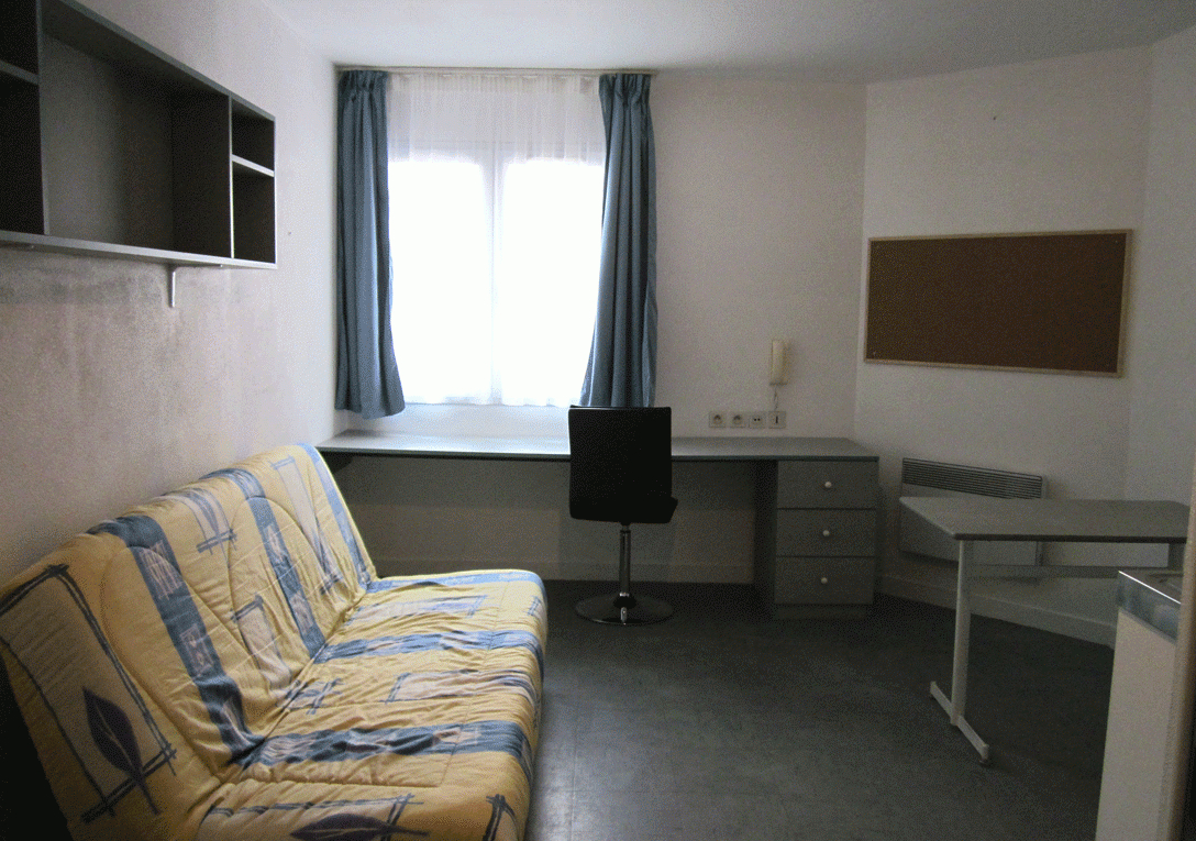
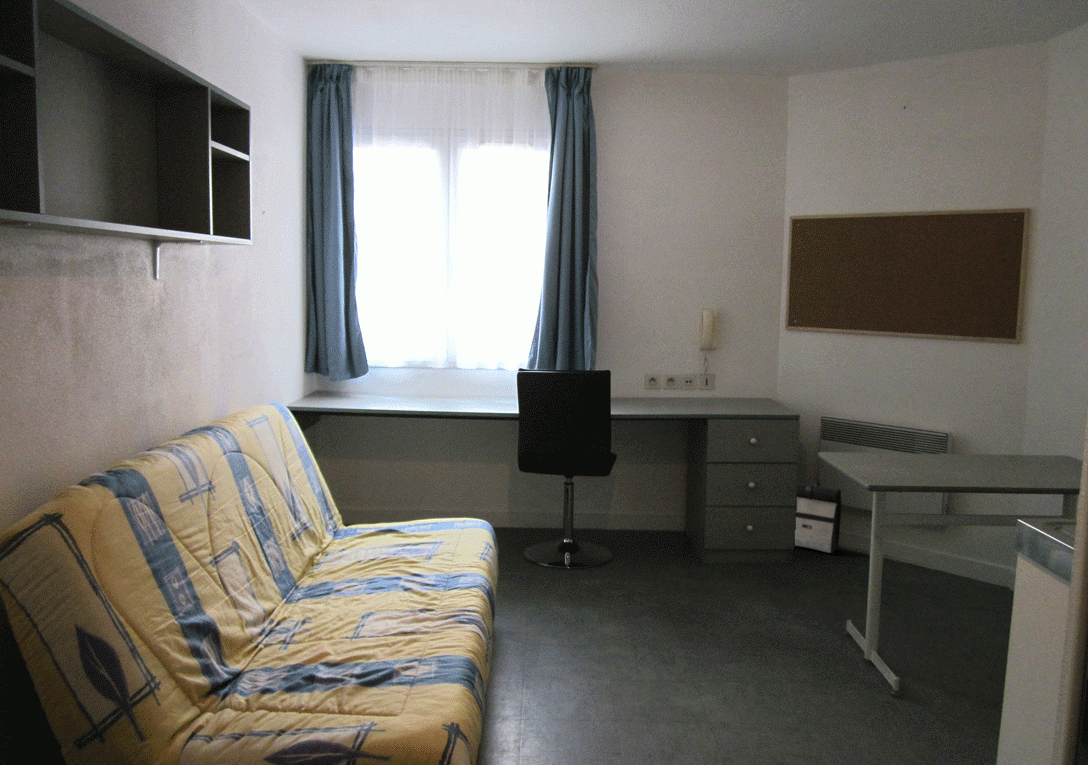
+ backpack [794,475,843,554]
